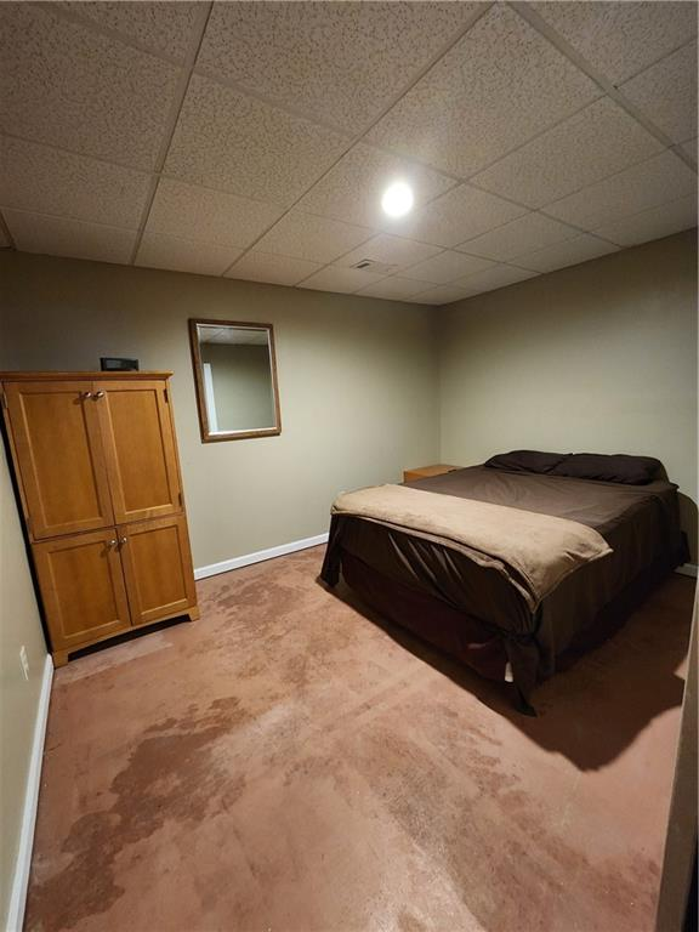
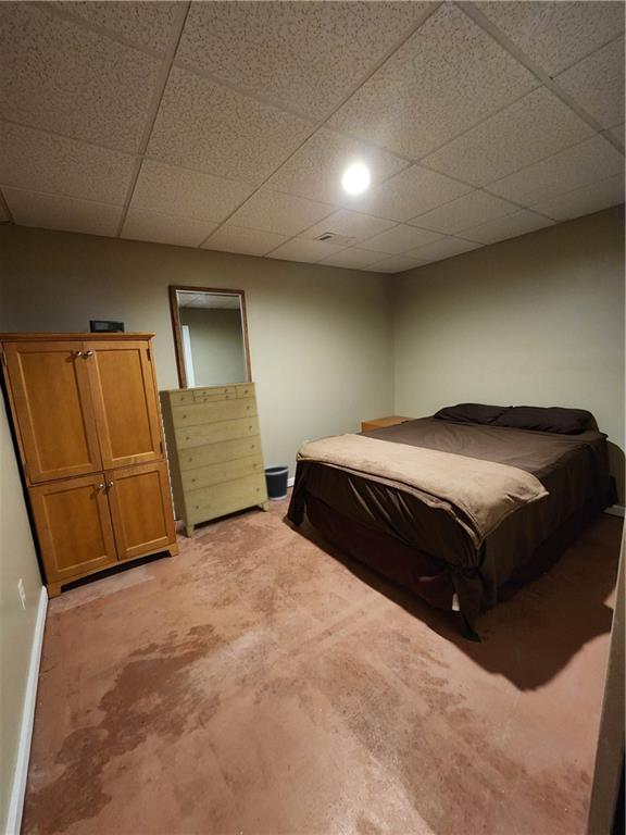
+ wastebasket [264,464,290,501]
+ dresser [158,381,270,538]
